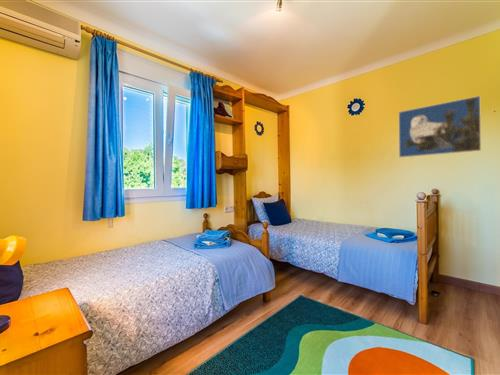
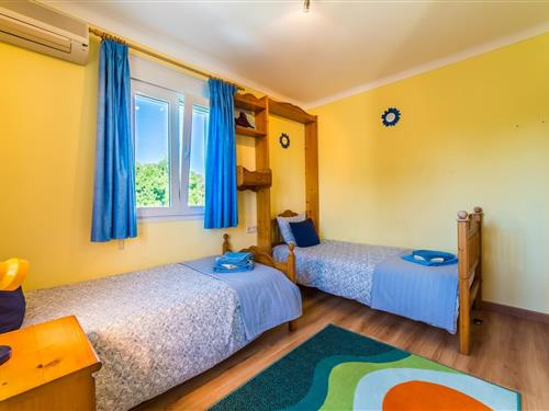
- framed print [398,95,482,159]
